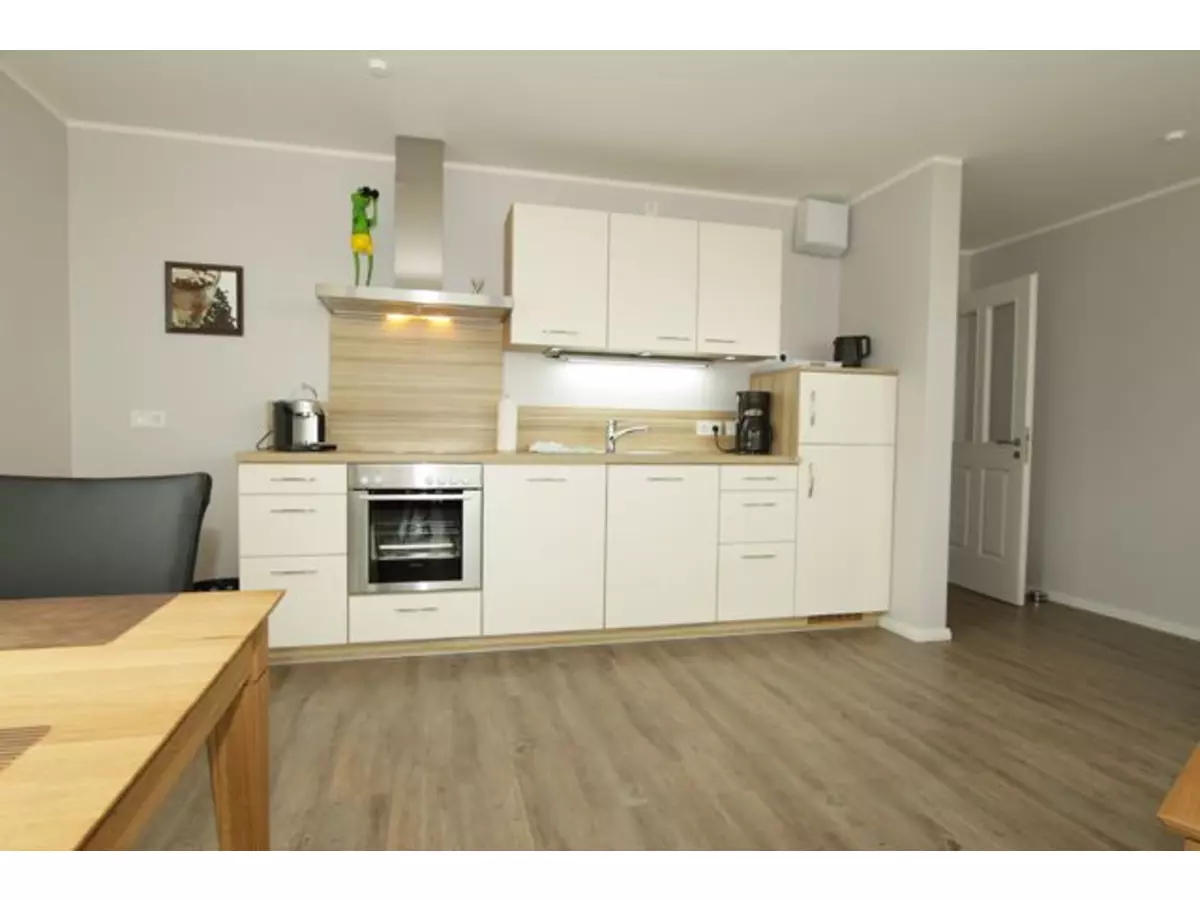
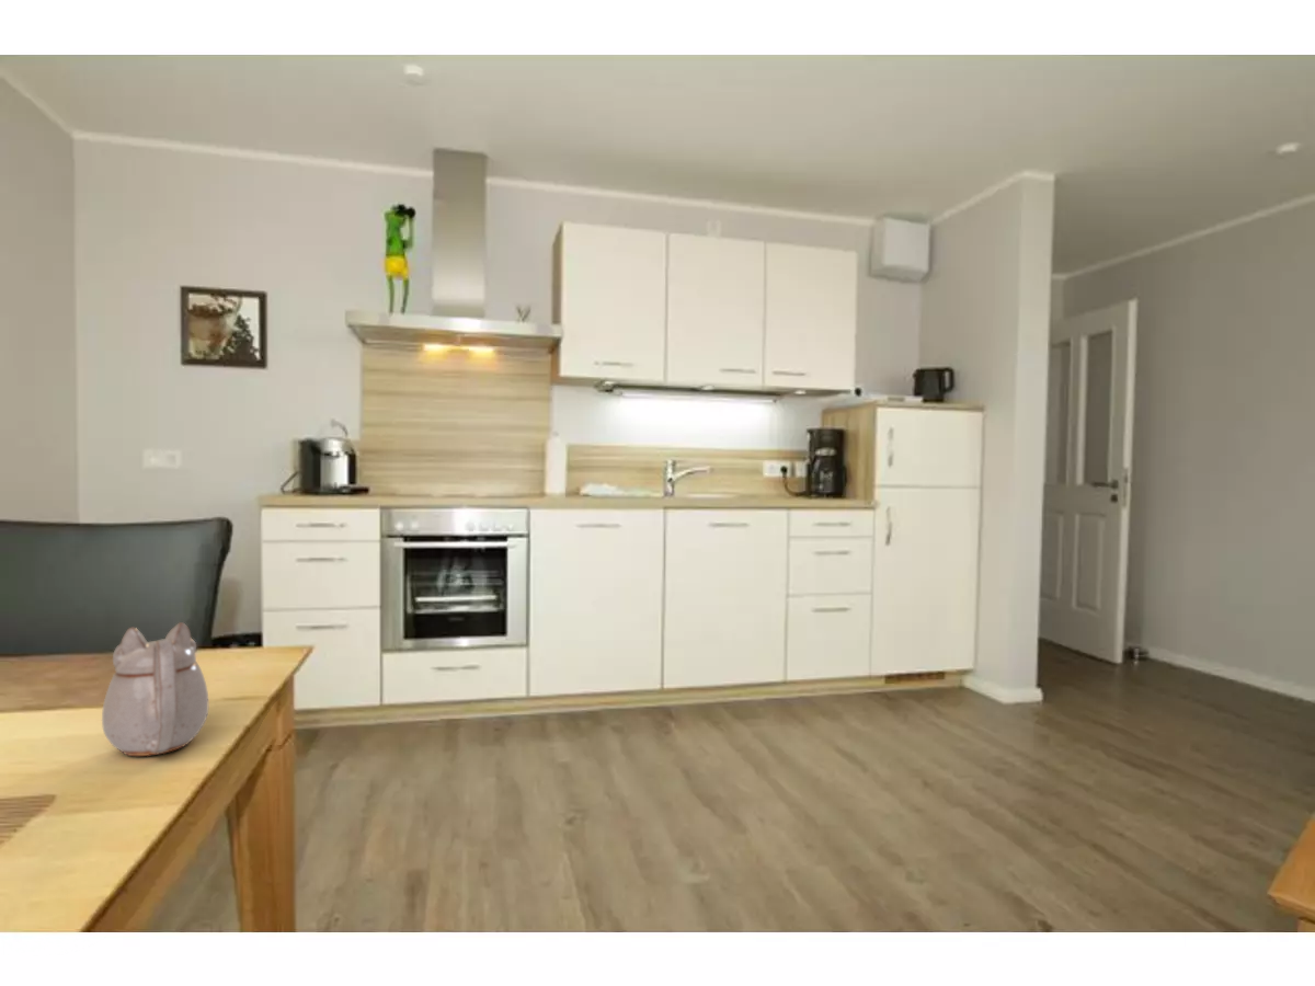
+ teapot [101,621,209,757]
